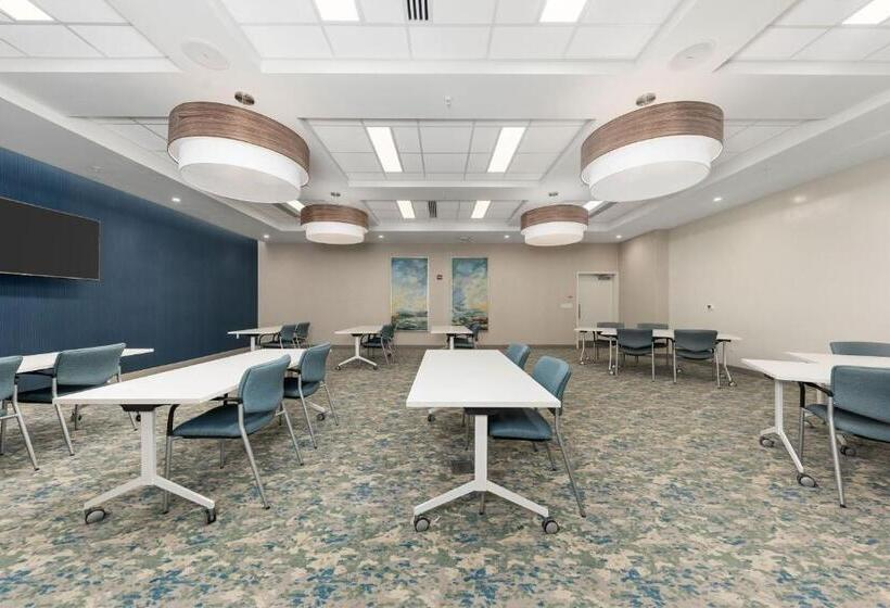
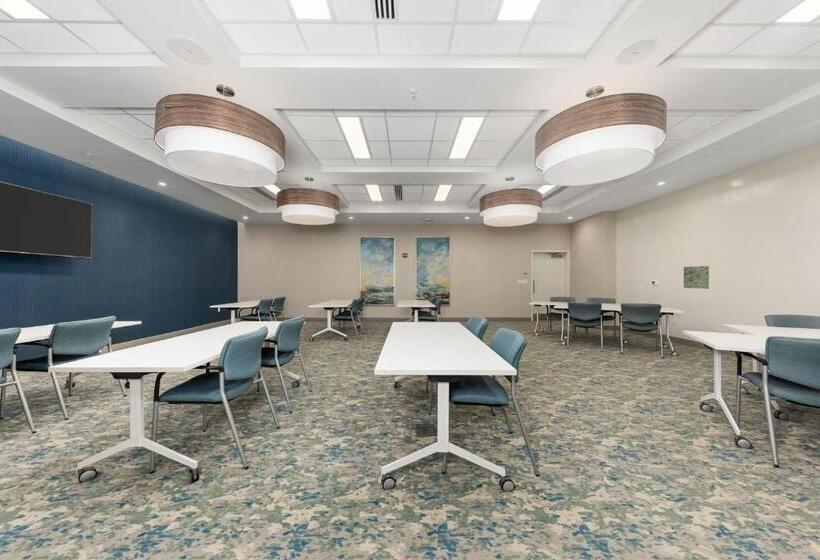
+ wall art [683,265,710,290]
